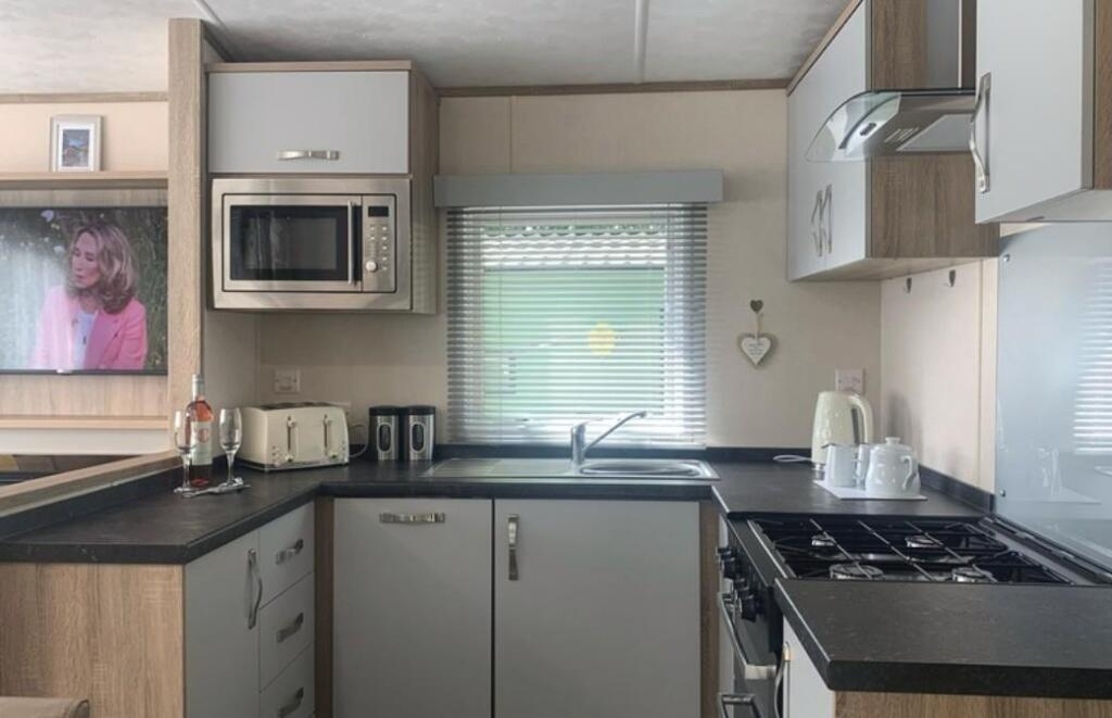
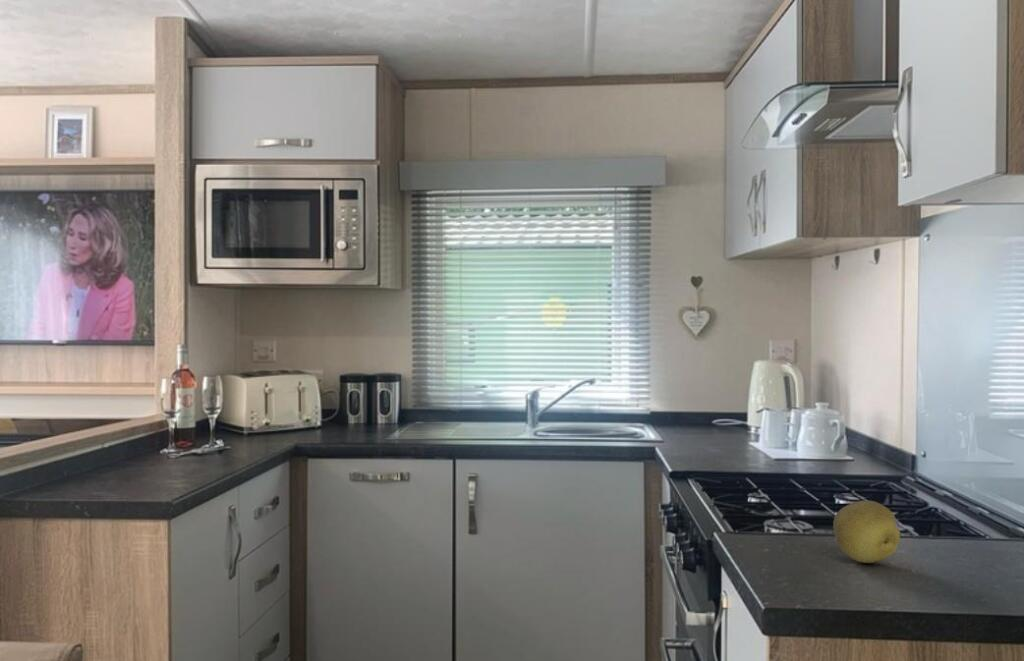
+ fruit [832,500,901,564]
